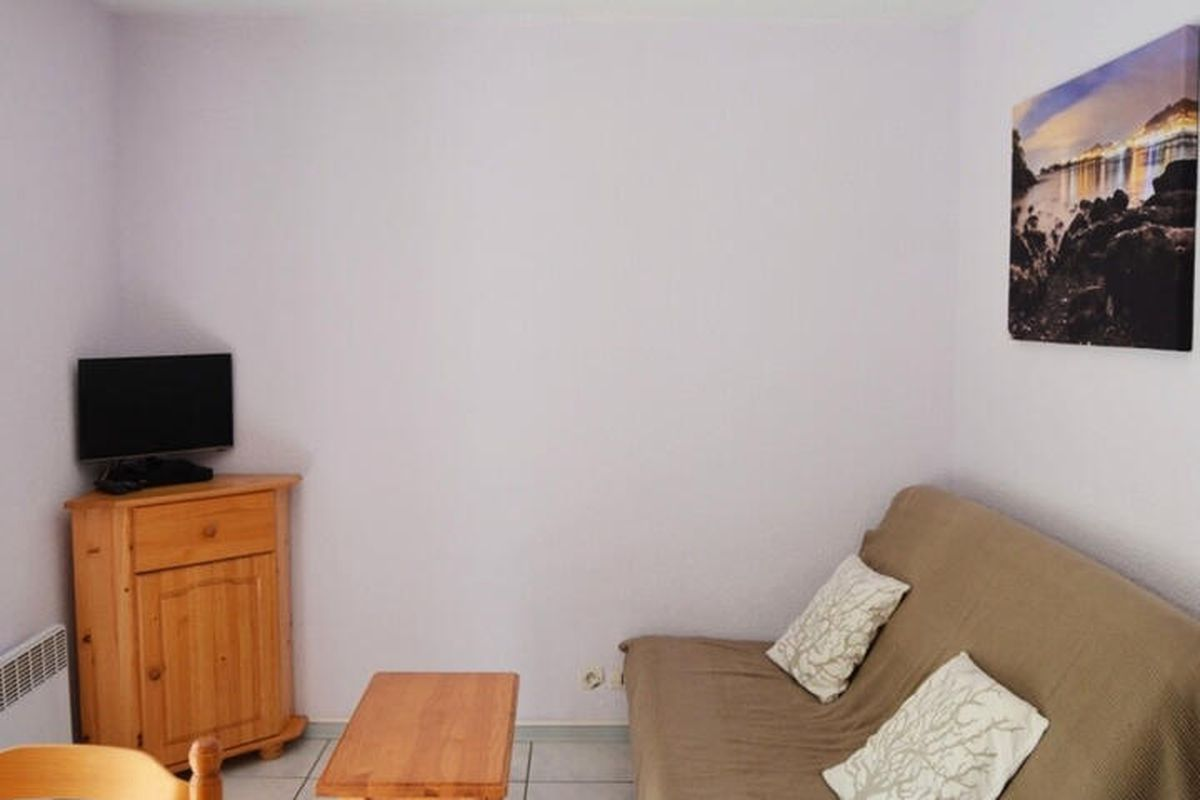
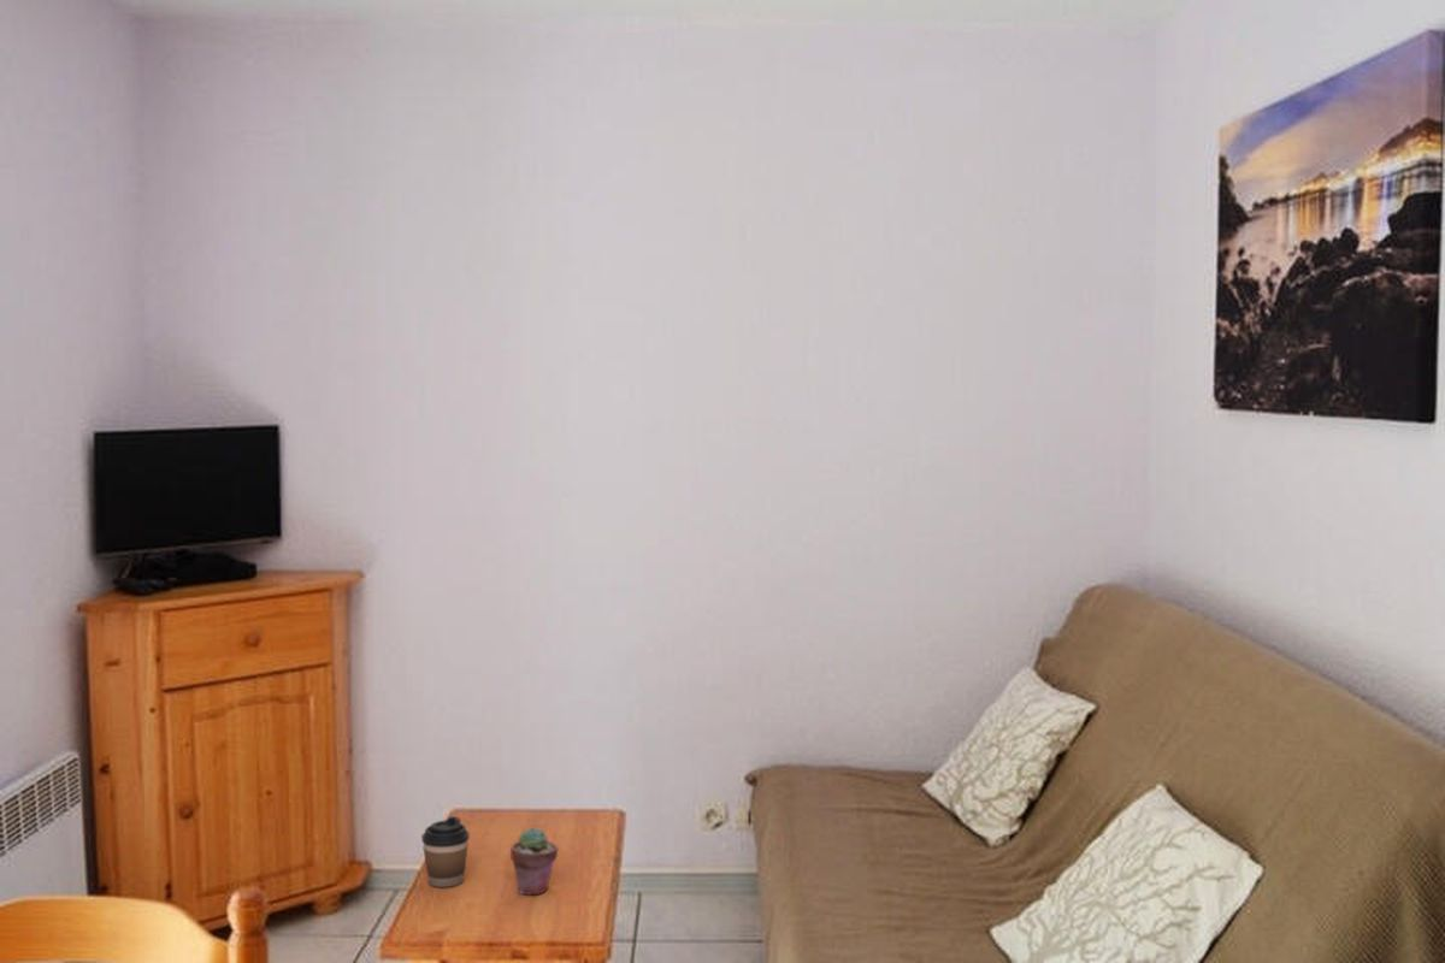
+ coffee cup [420,815,471,888]
+ potted succulent [509,826,559,896]
